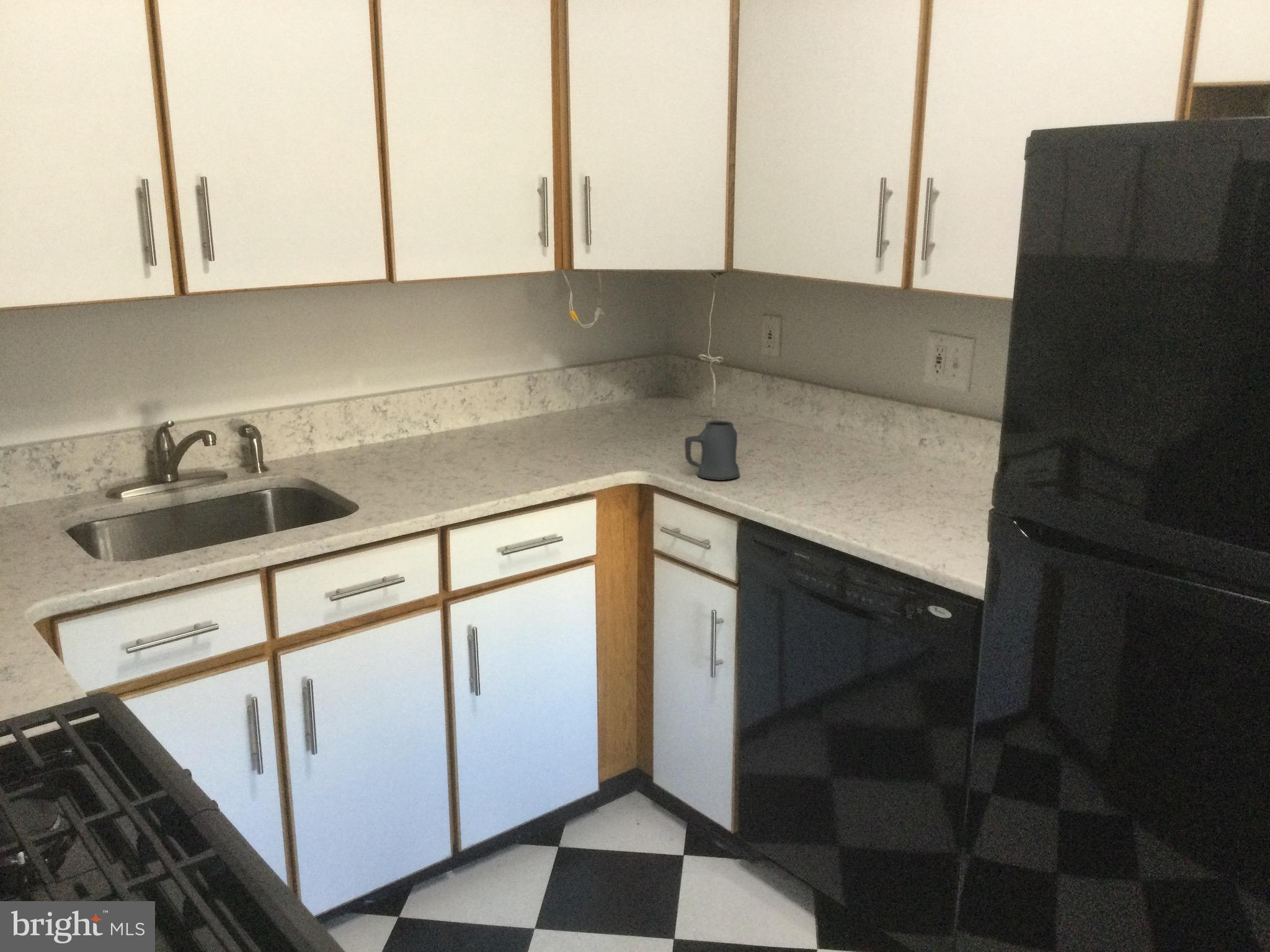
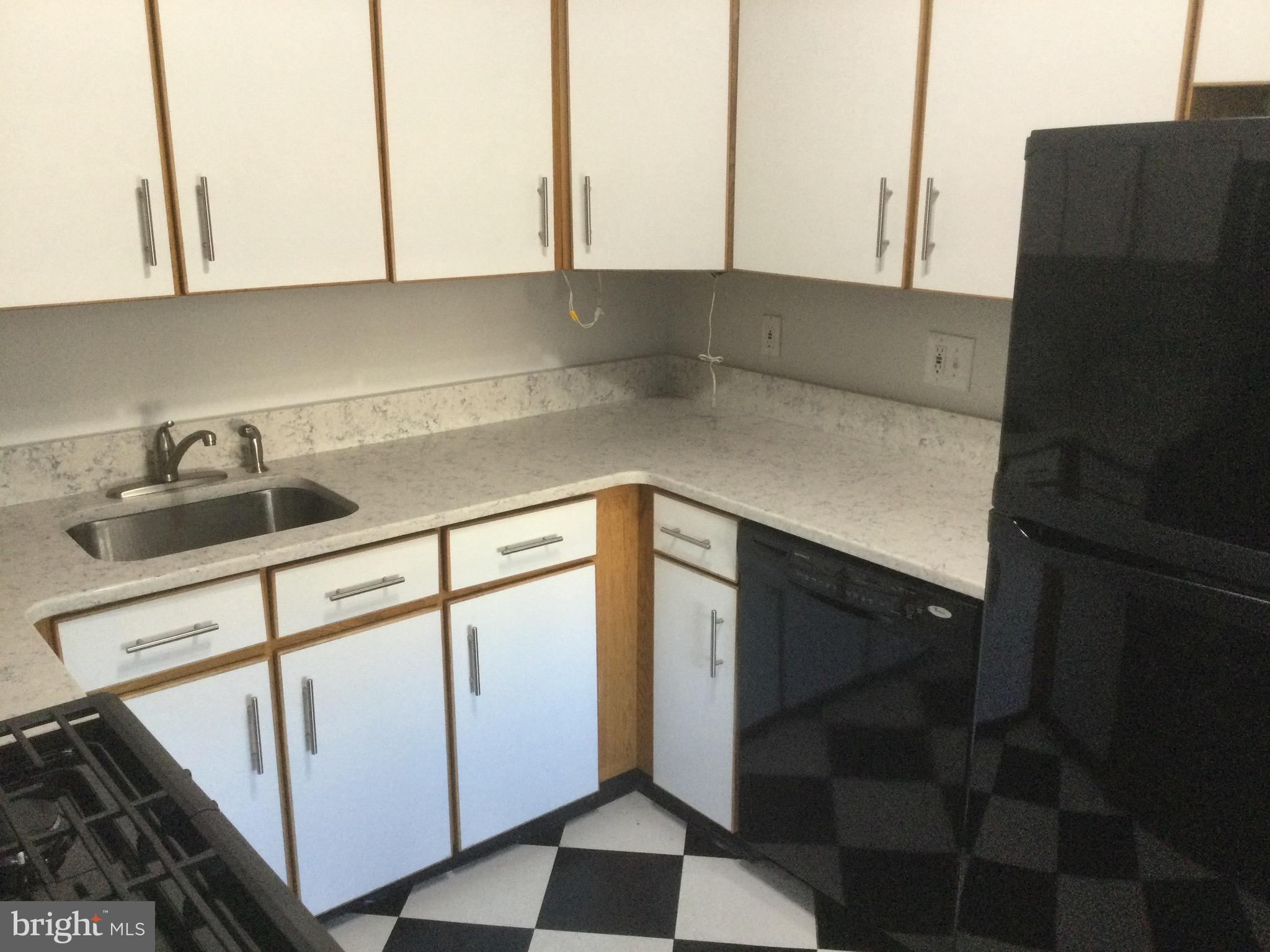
- mug [684,420,740,481]
